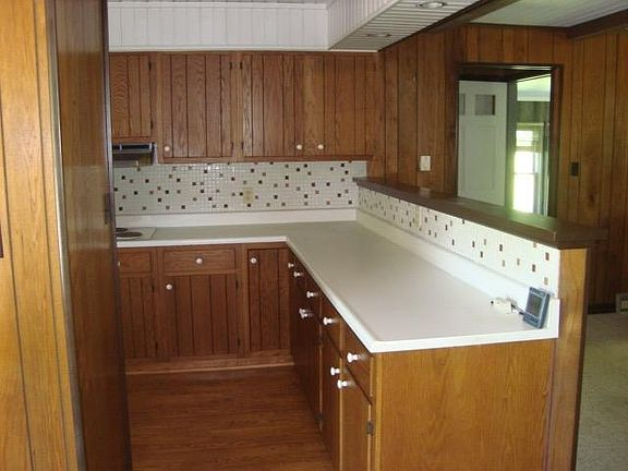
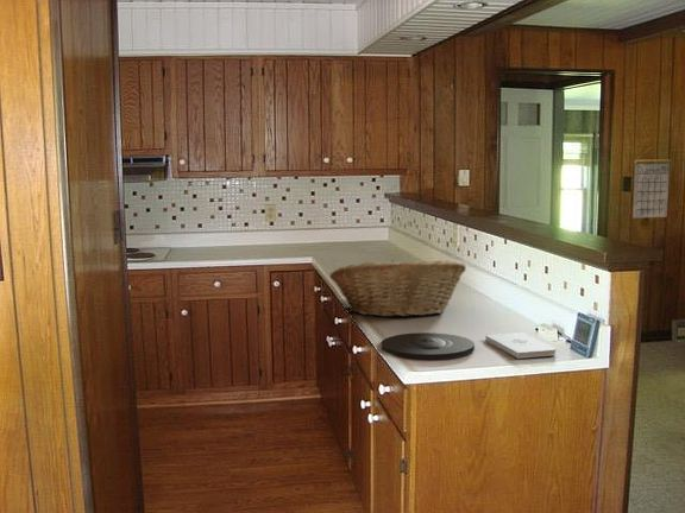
+ fruit basket [328,259,467,318]
+ notepad [484,331,558,360]
+ calendar [631,145,672,220]
+ plate [381,331,476,360]
